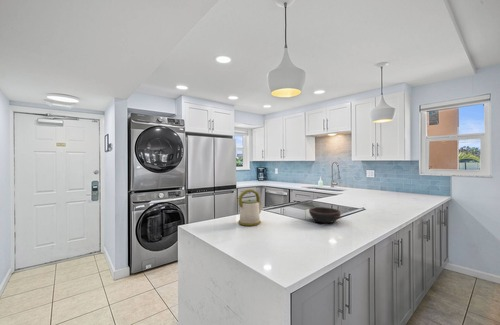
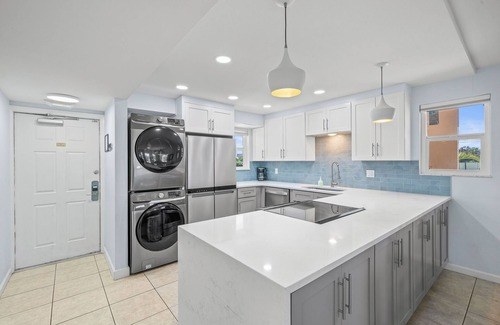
- bowl [308,206,343,224]
- kettle [237,188,264,227]
